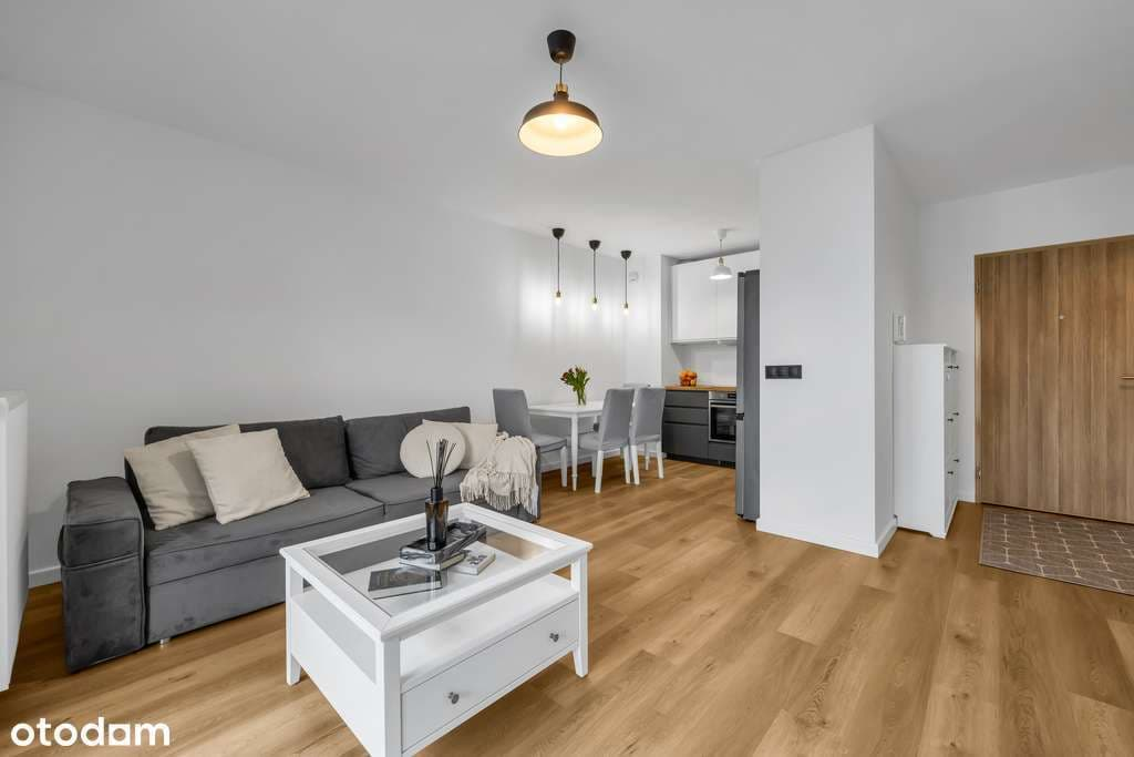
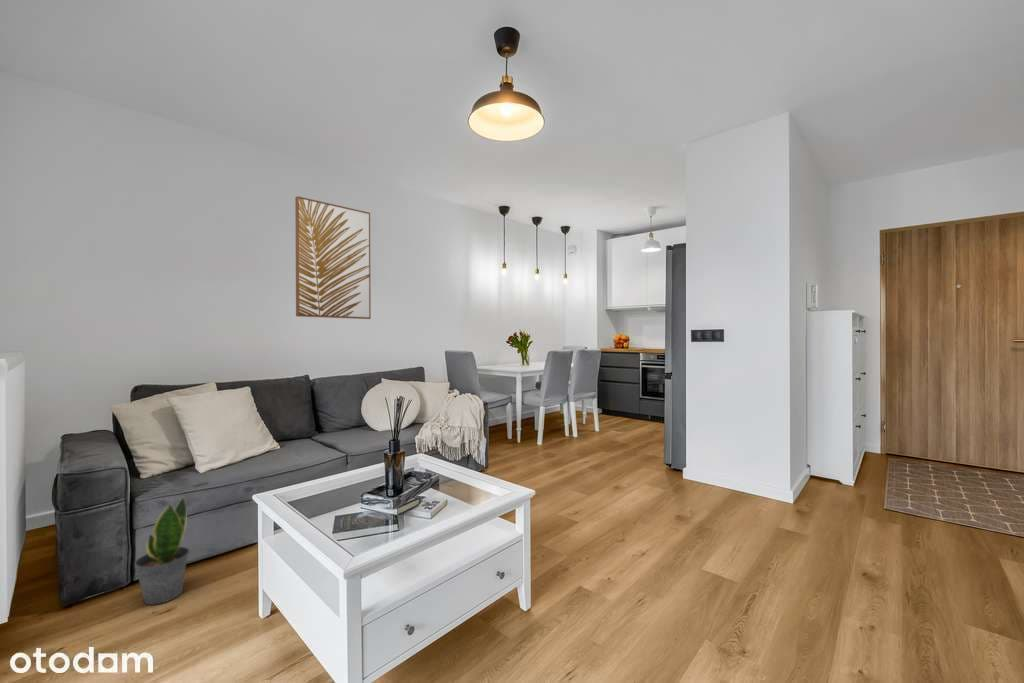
+ potted plant [134,496,191,606]
+ wall art [294,195,372,320]
